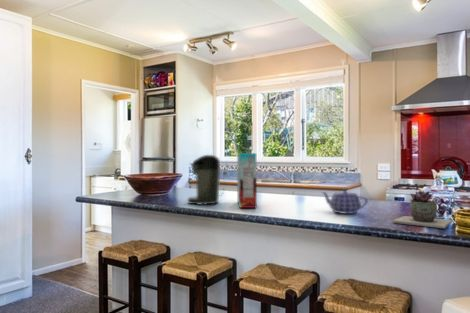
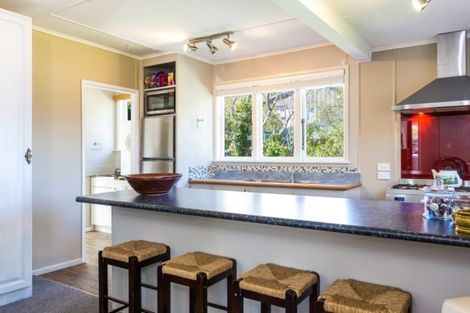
- cereal box [236,152,258,209]
- teapot [321,188,369,215]
- succulent plant [392,190,453,229]
- coffee maker [187,154,228,205]
